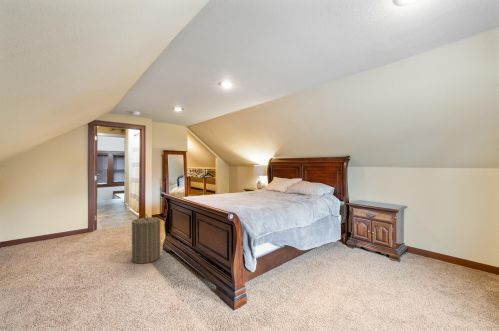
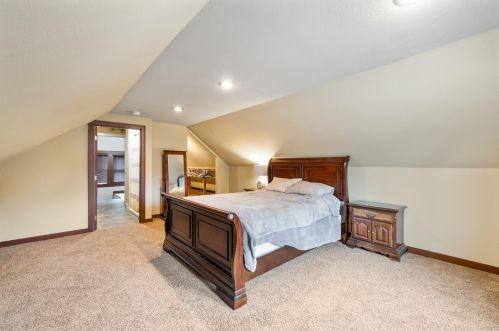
- laundry hamper [131,213,161,264]
